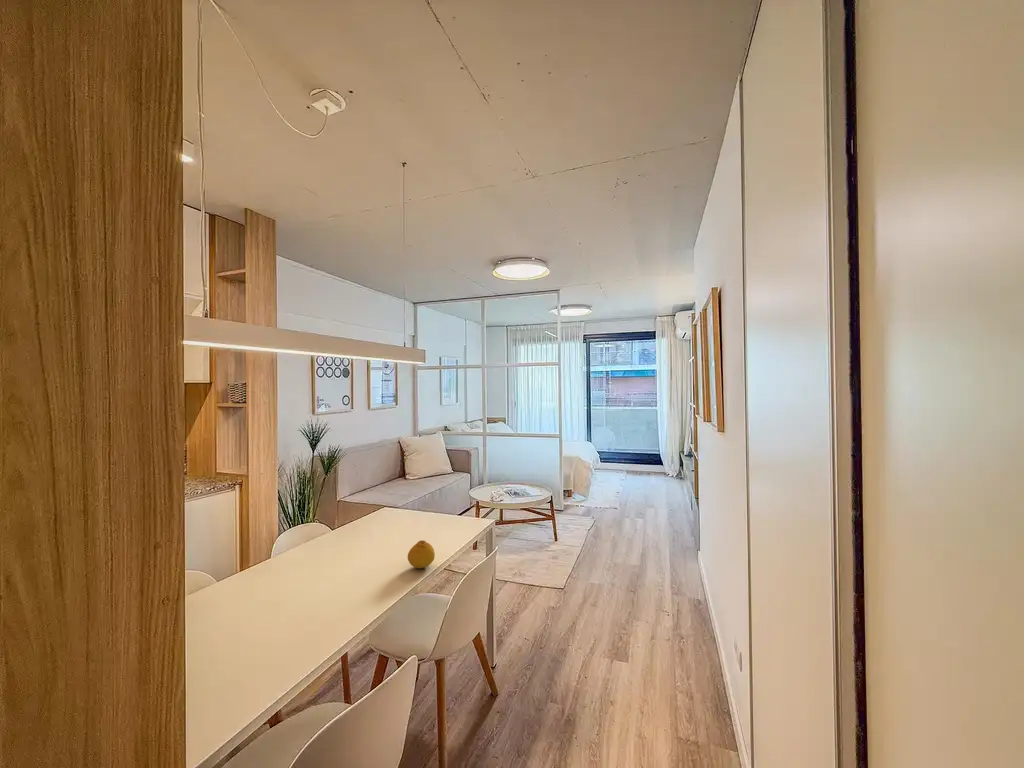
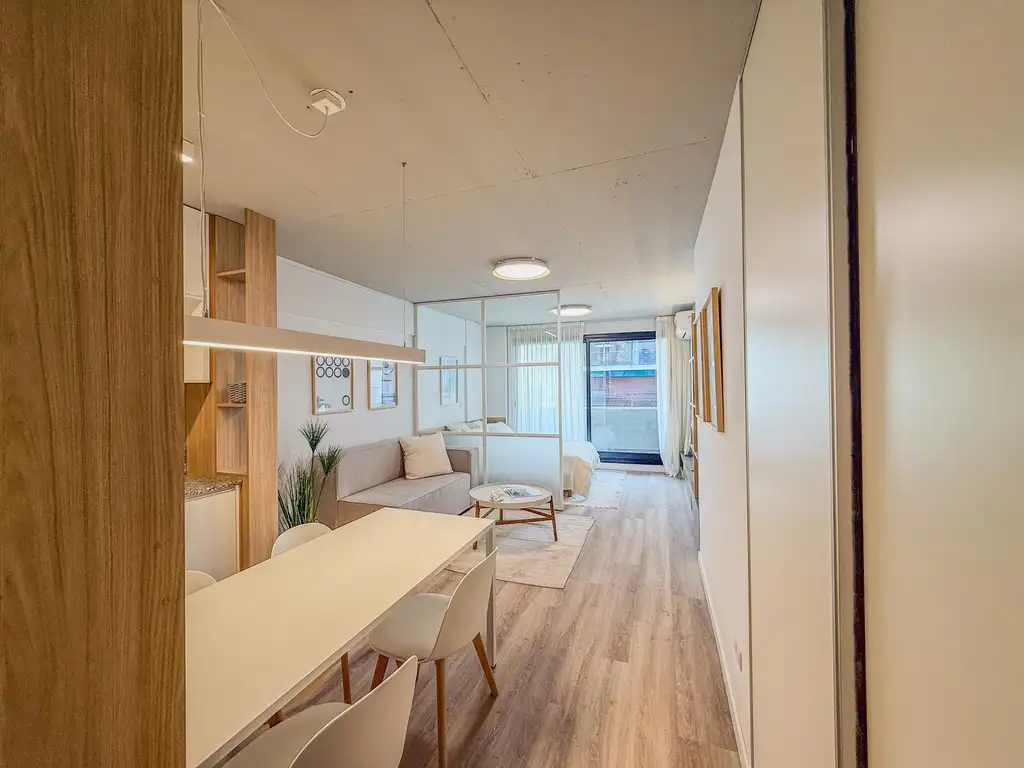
- fruit [407,539,436,569]
